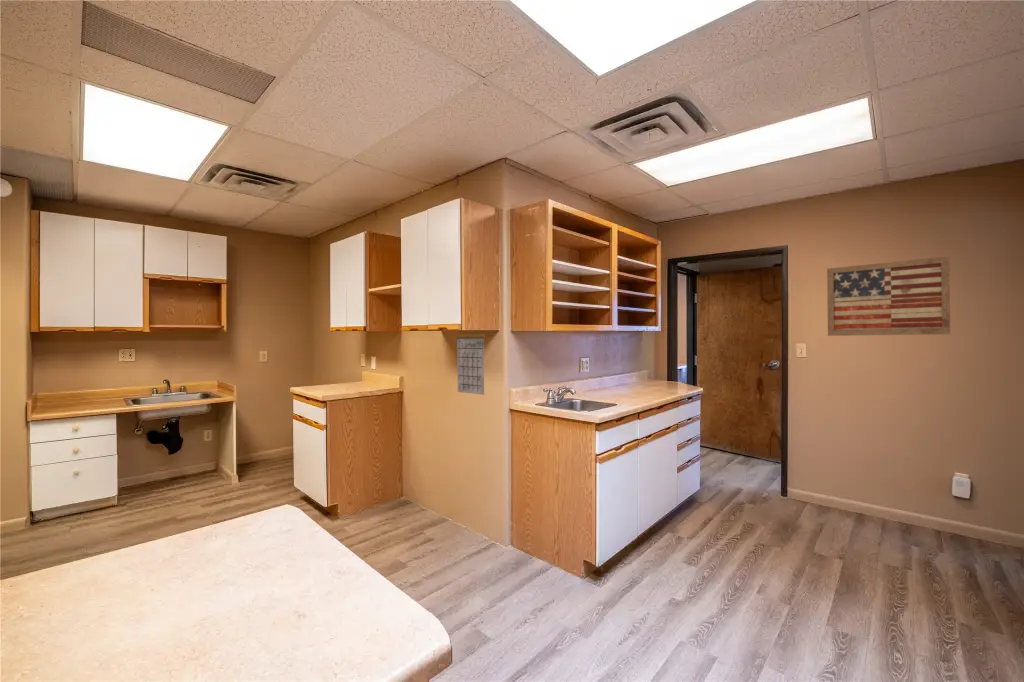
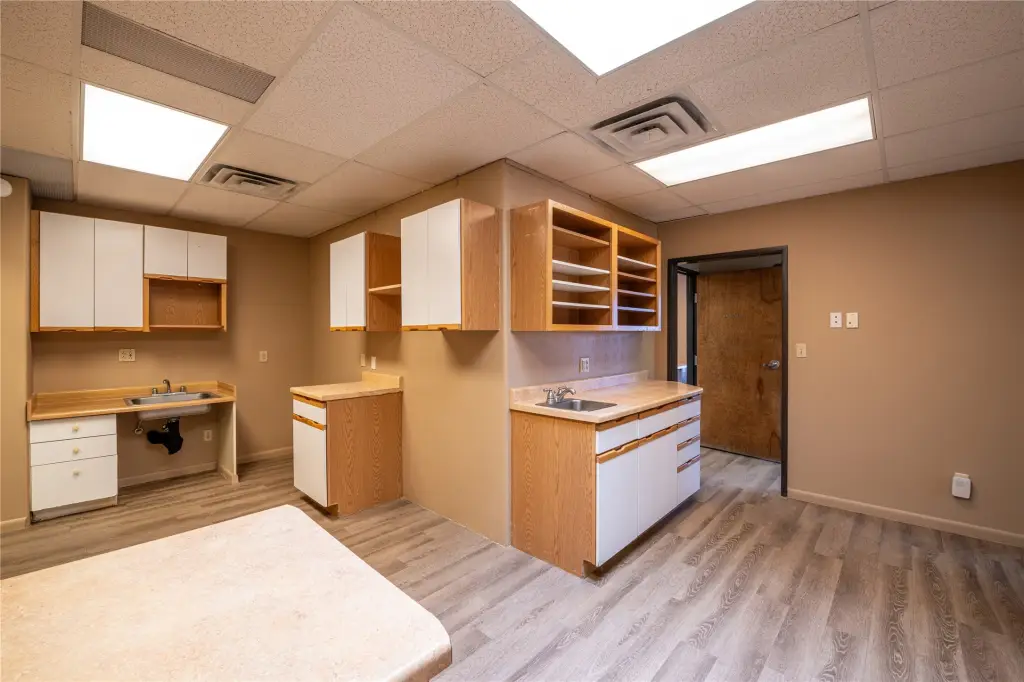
- wall art [826,255,951,337]
- calendar [455,330,486,396]
